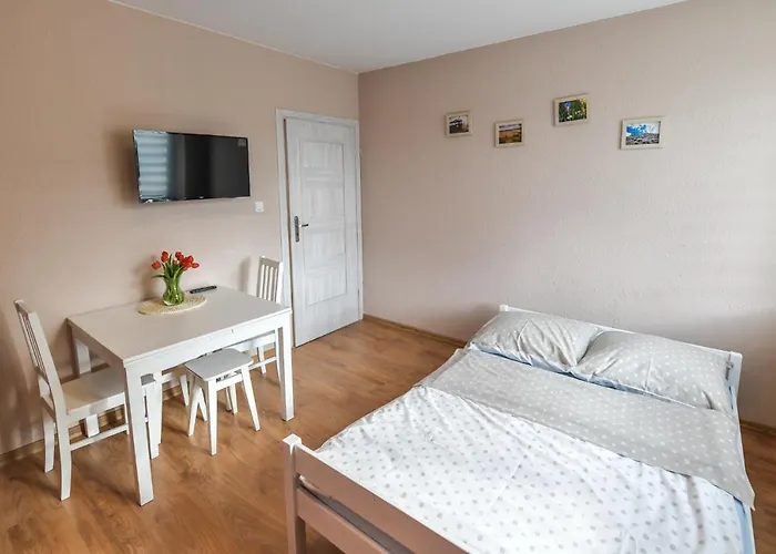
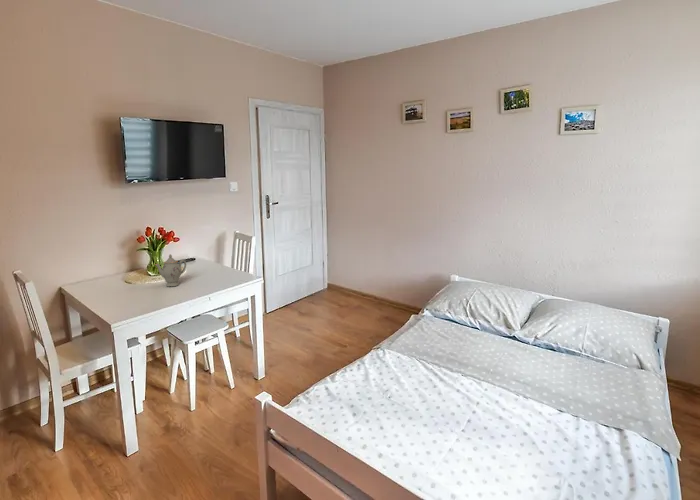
+ chinaware [154,253,187,287]
